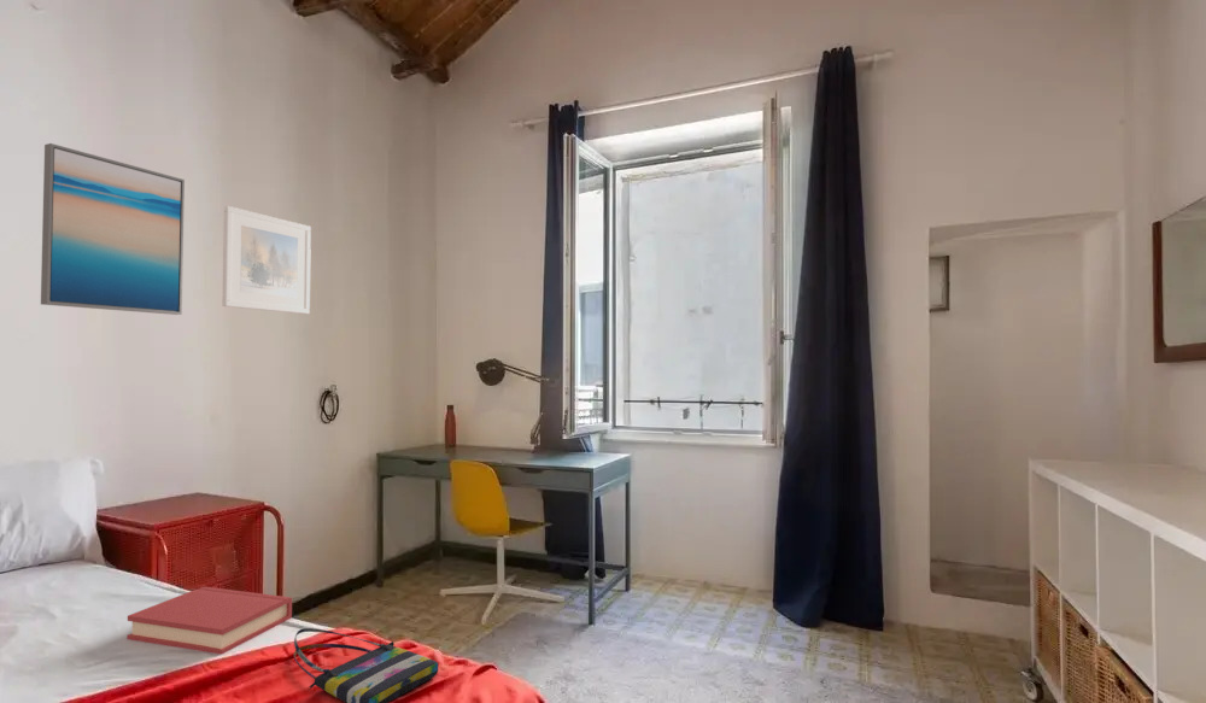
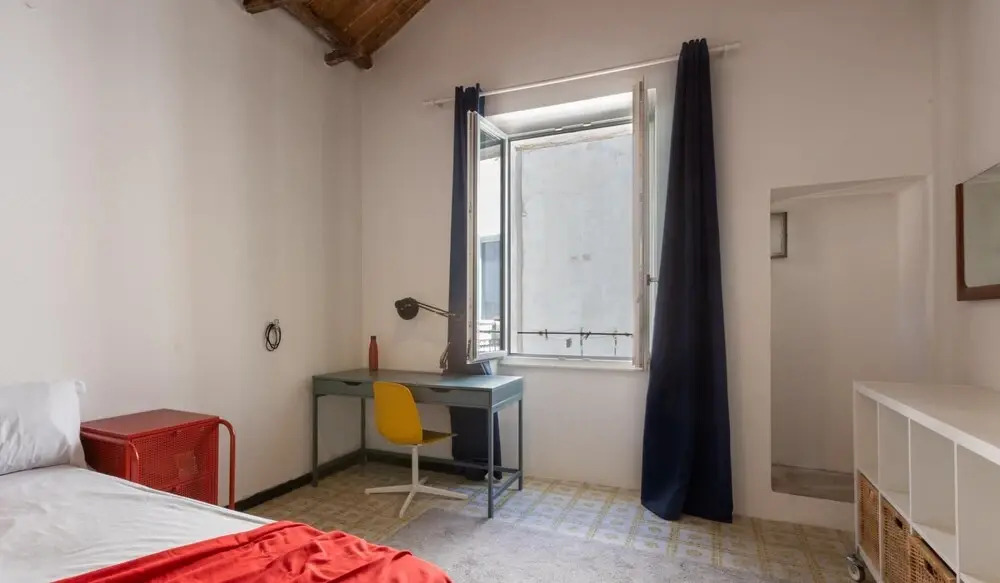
- tote bag [293,627,439,703]
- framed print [221,205,312,315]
- hardback book [125,586,293,655]
- wall art [40,142,186,316]
